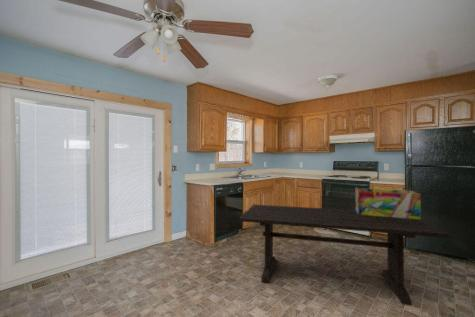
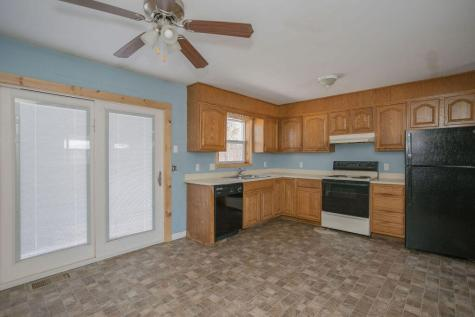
- decorative box [355,186,422,219]
- dining table [238,204,450,307]
